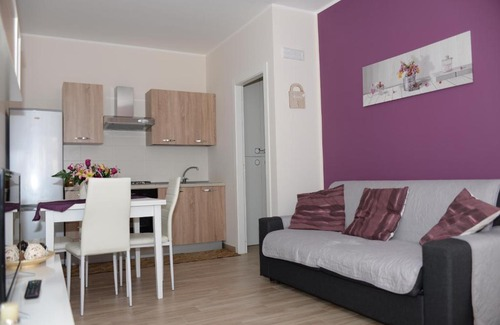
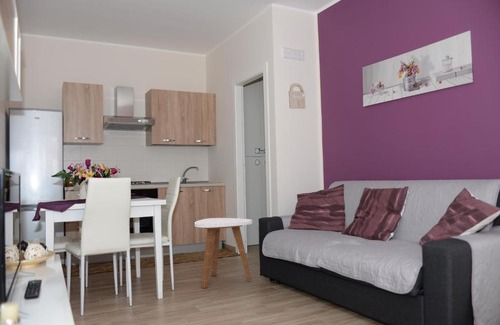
+ side table [194,217,253,289]
